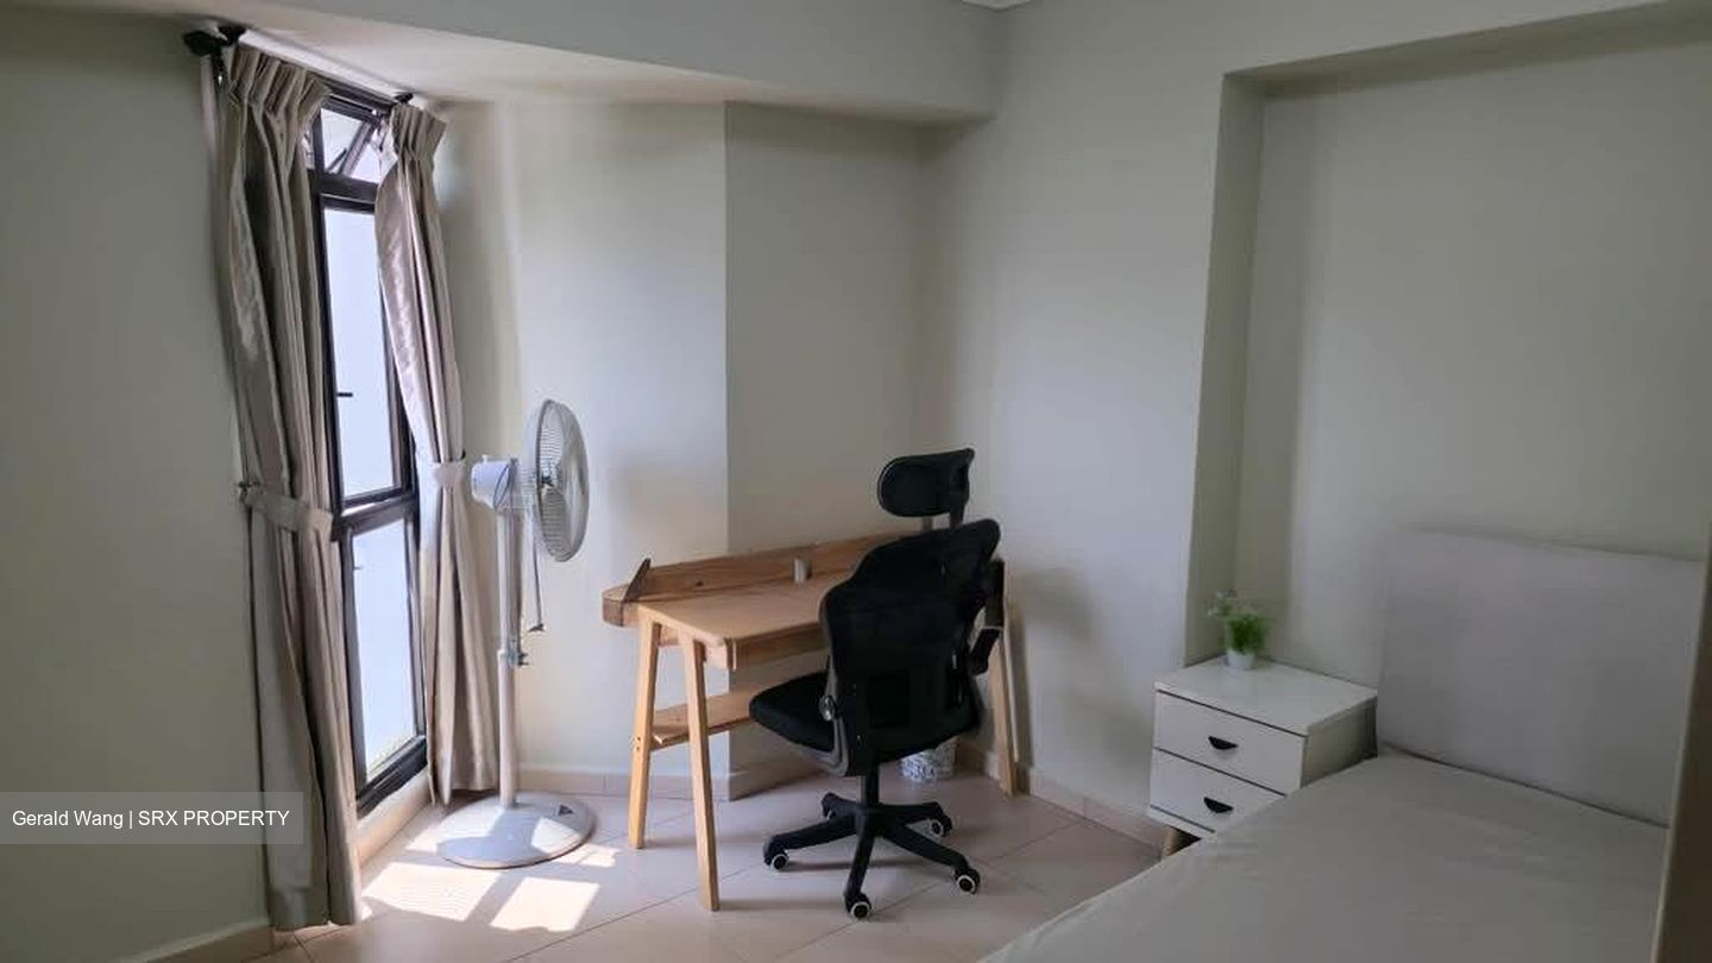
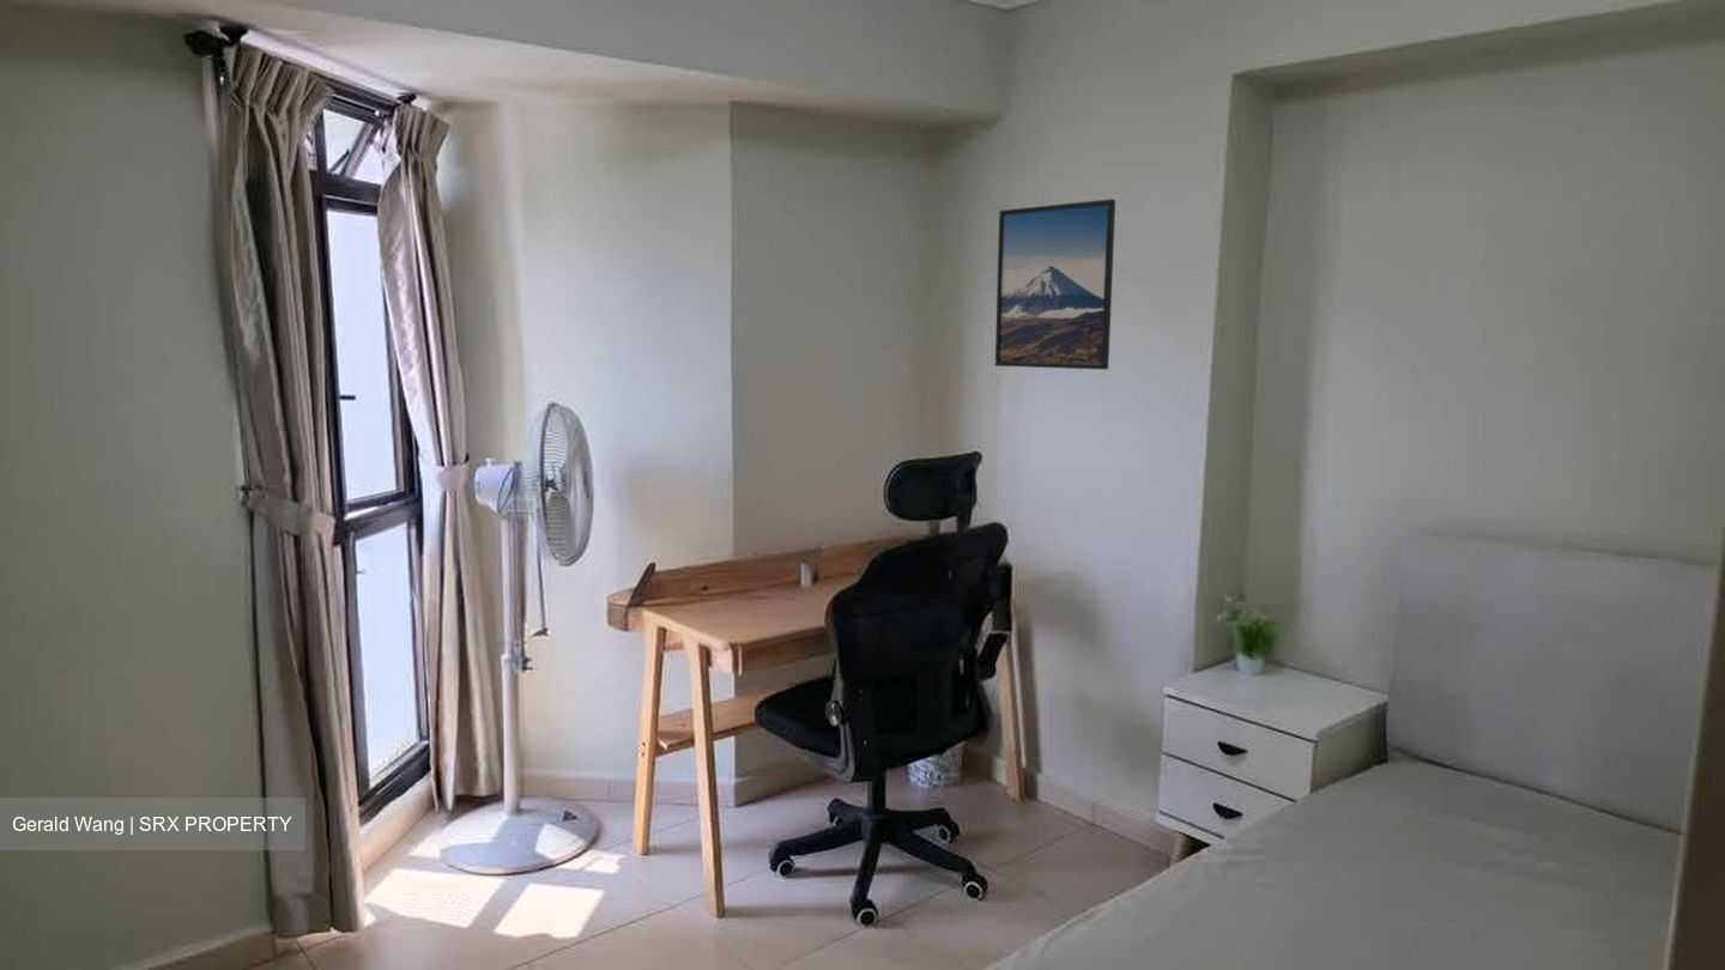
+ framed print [994,198,1116,370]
